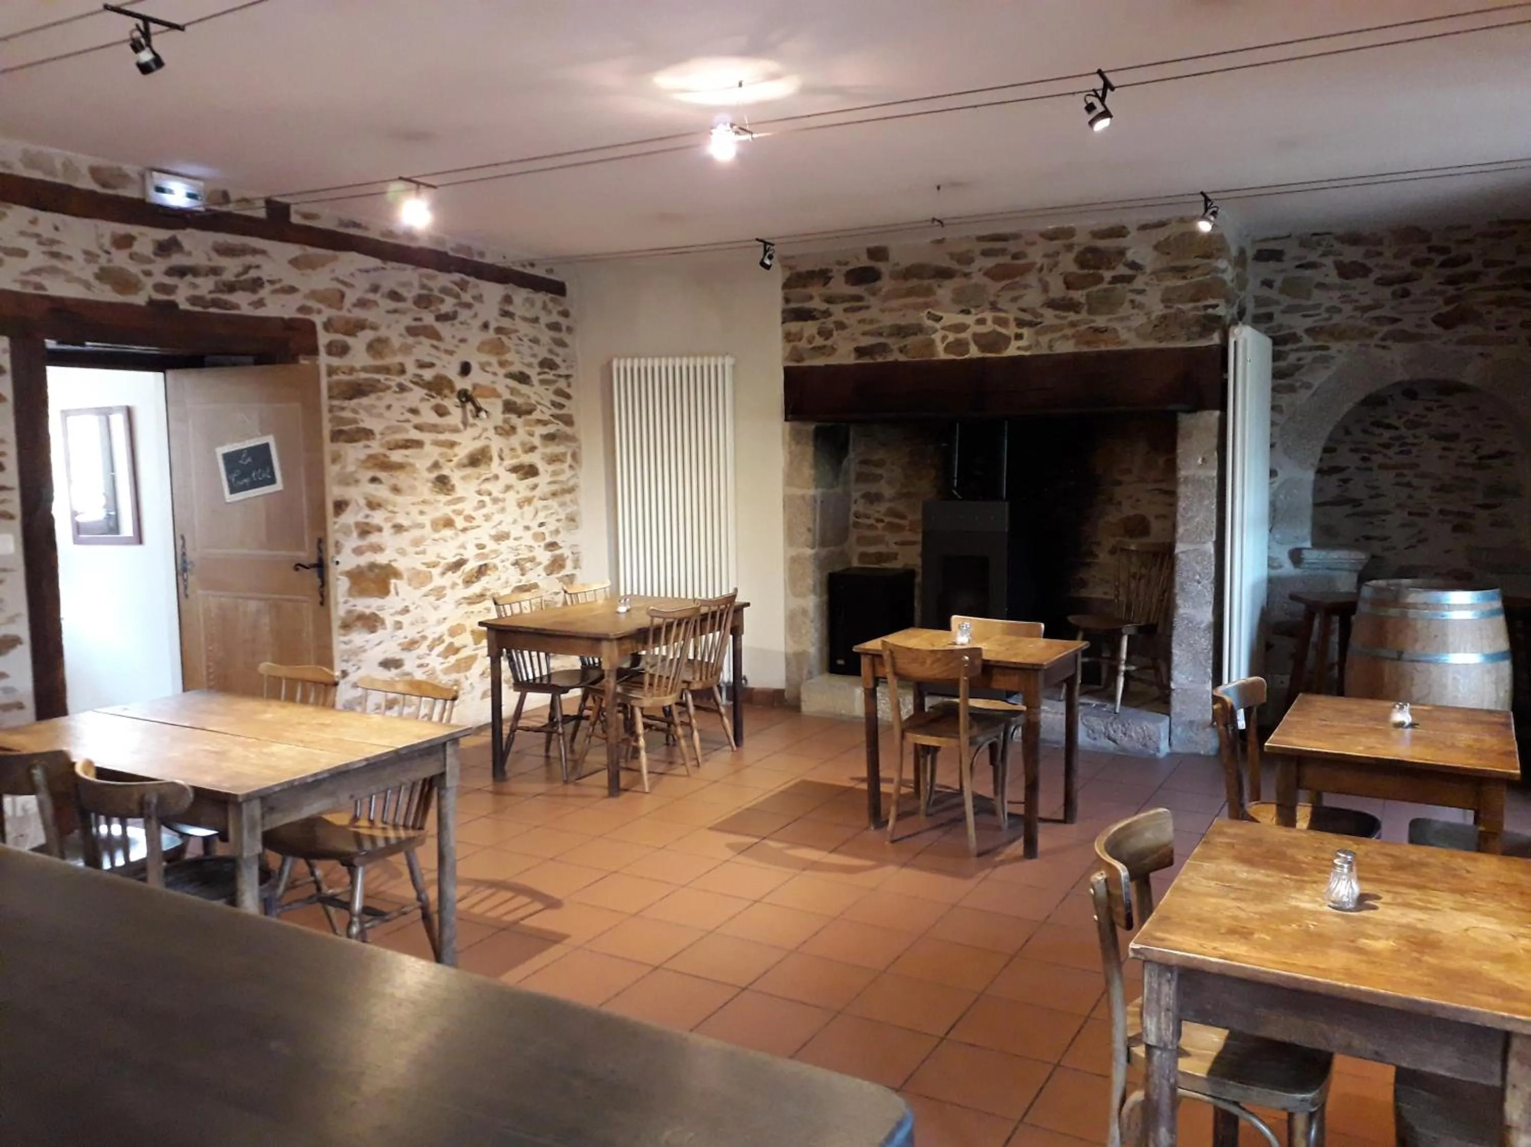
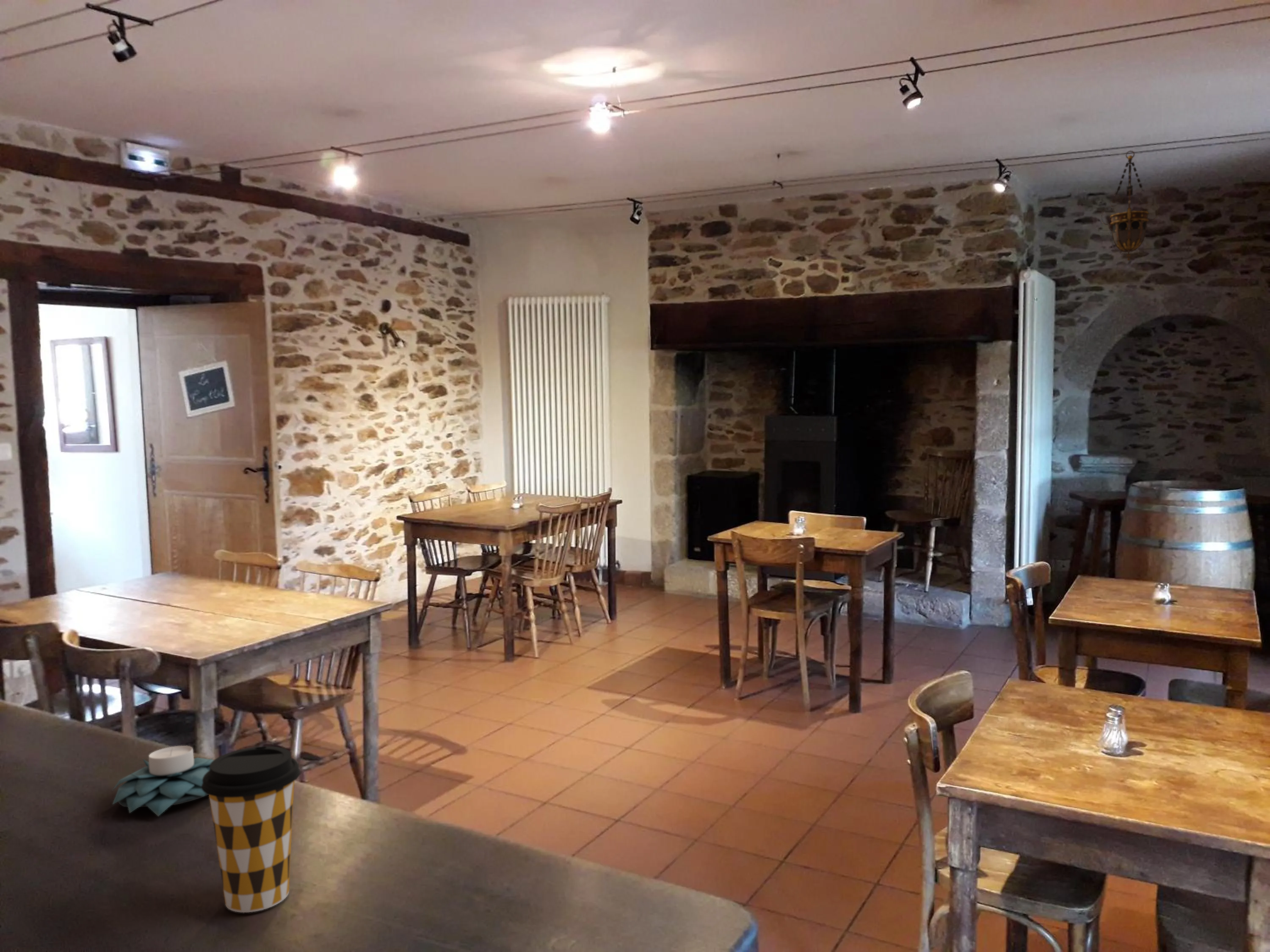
+ hanging lantern [1101,150,1158,261]
+ candle holder [111,745,215,817]
+ coffee cup [202,746,301,913]
